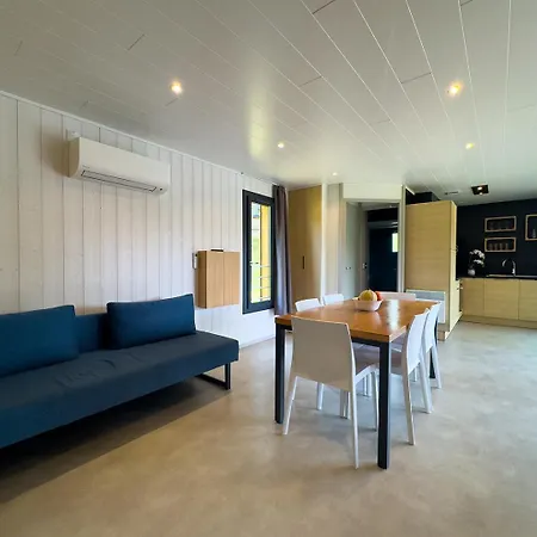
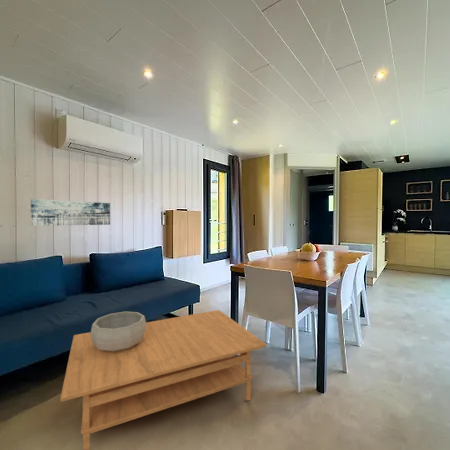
+ wall art [29,198,111,227]
+ decorative bowl [90,311,147,352]
+ coffee table [60,309,267,450]
